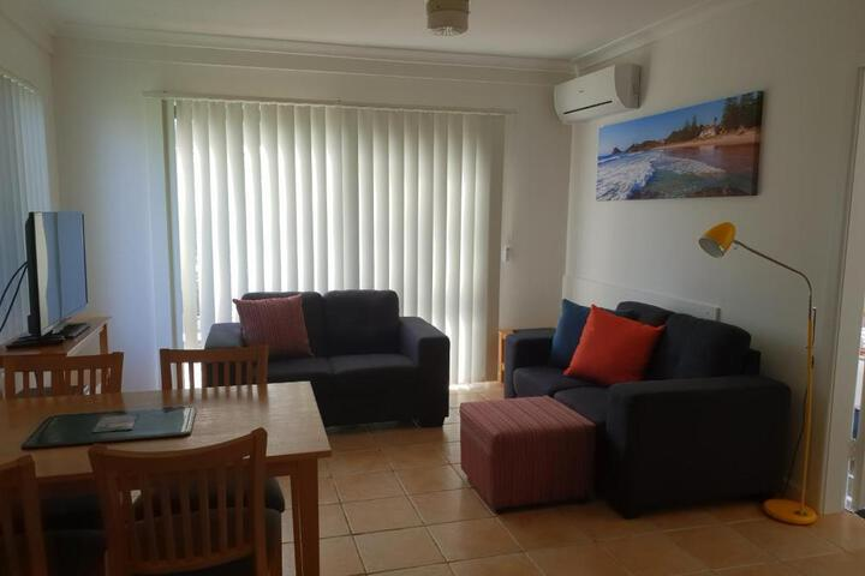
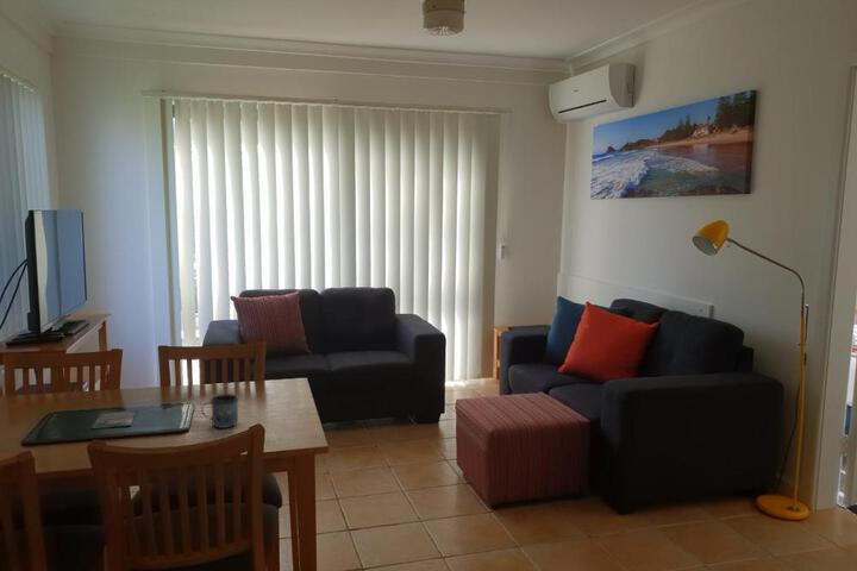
+ mug [200,393,240,429]
